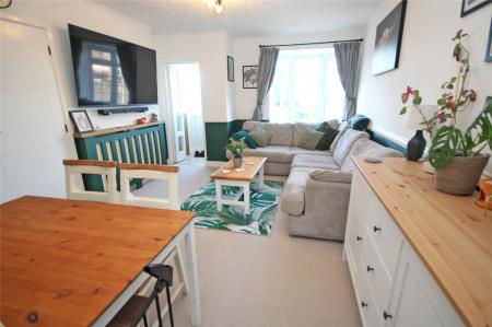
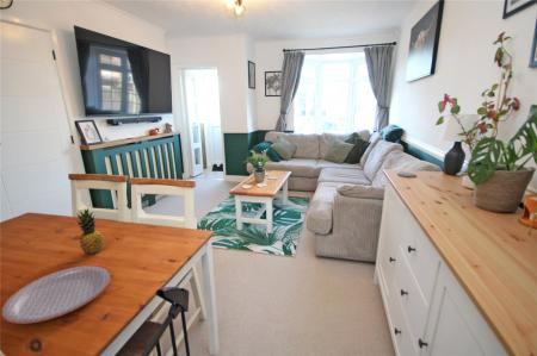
+ fruit [75,207,105,255]
+ plate [0,264,112,325]
